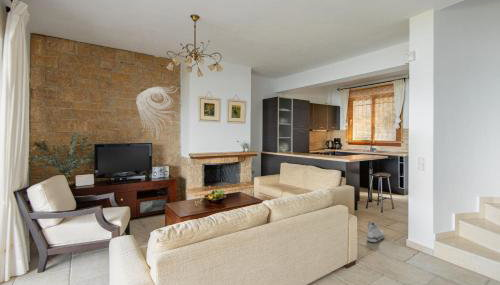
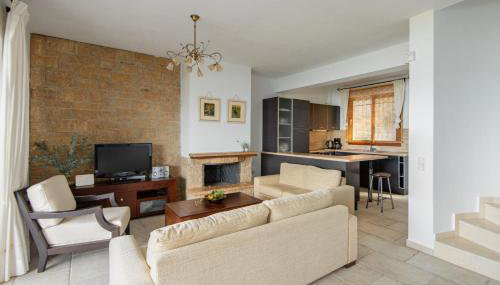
- wall sculpture [135,85,179,140]
- sneaker [366,220,385,243]
